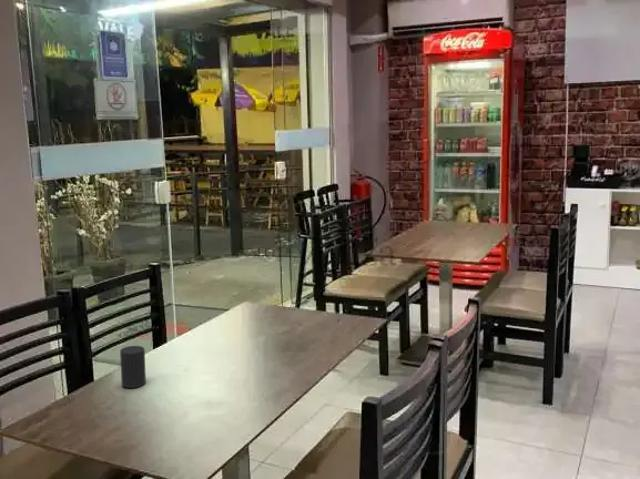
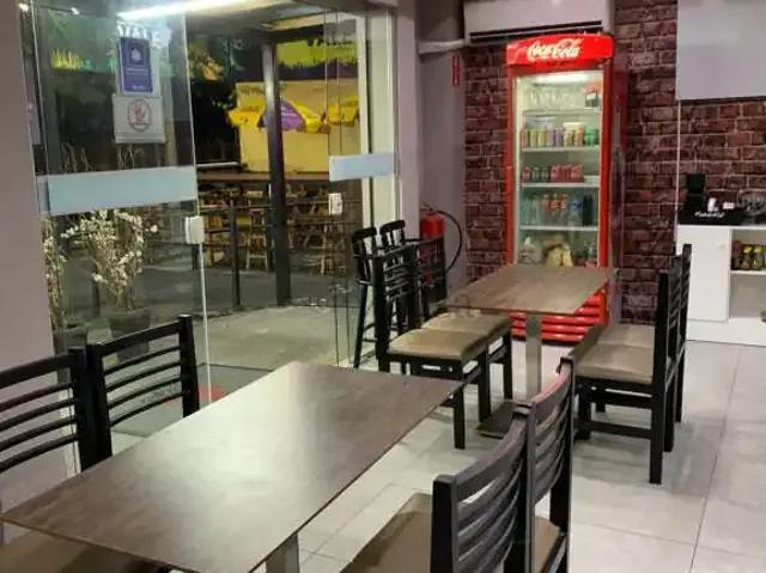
- cup [119,345,147,389]
